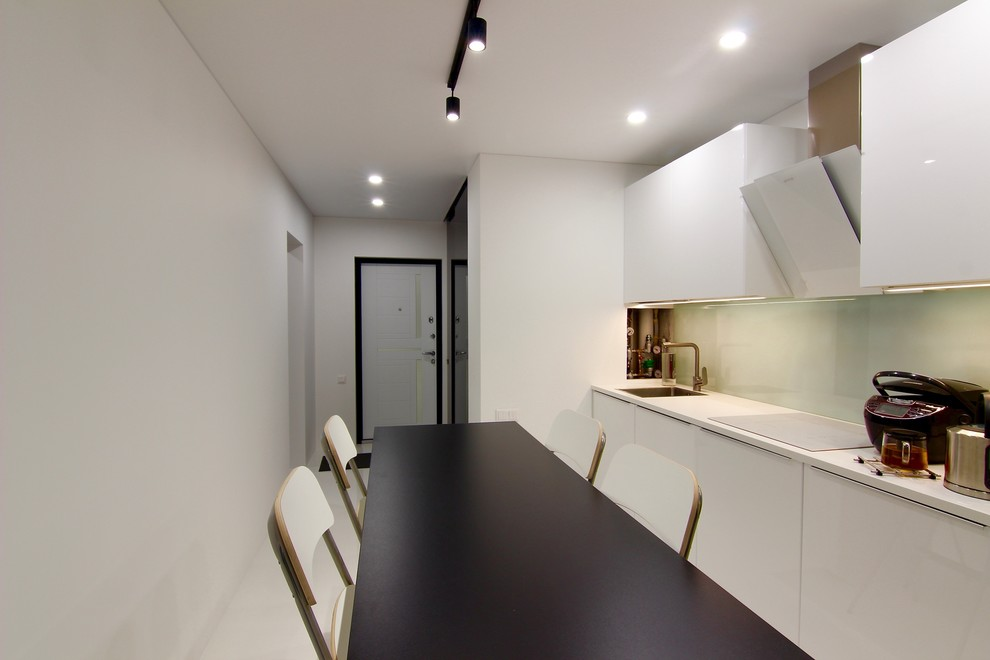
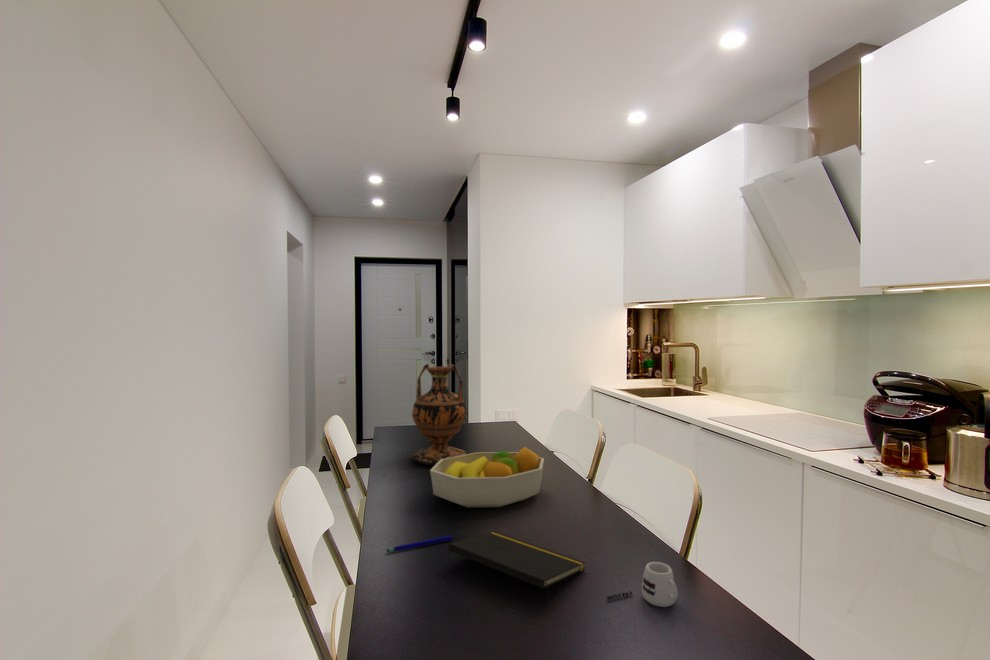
+ mug [605,561,679,608]
+ notepad [447,531,586,609]
+ fruit bowl [429,446,545,509]
+ pen [386,535,453,553]
+ vase [410,363,468,466]
